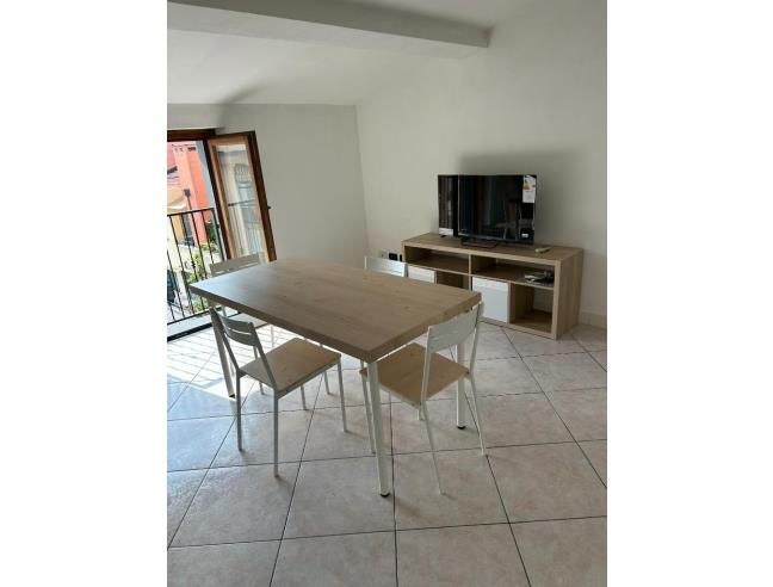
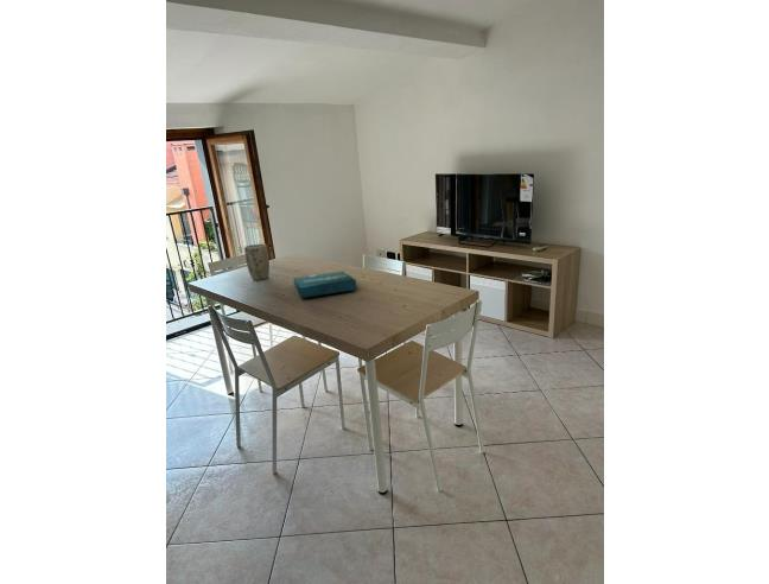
+ pizza box [293,269,357,299]
+ plant pot [243,243,271,281]
